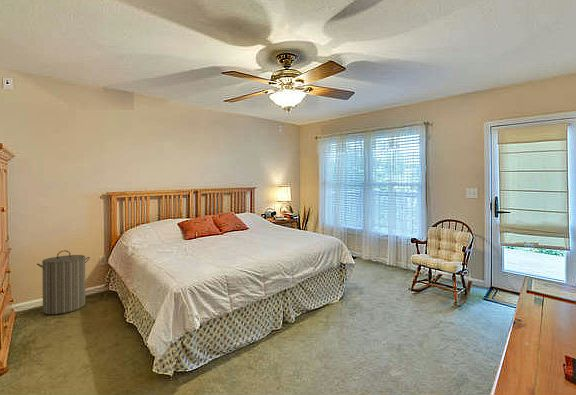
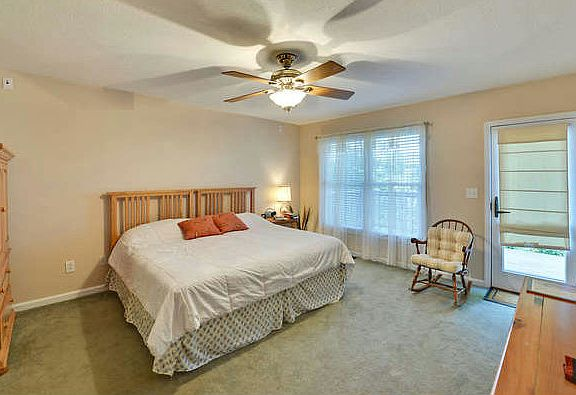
- laundry hamper [36,249,91,315]
